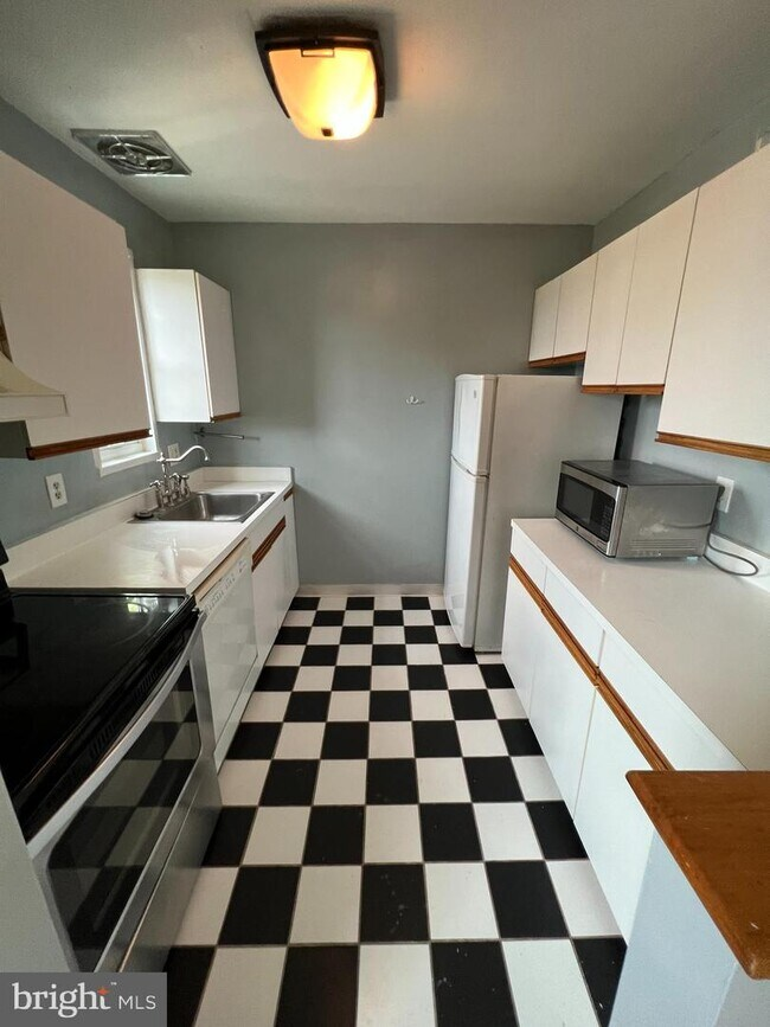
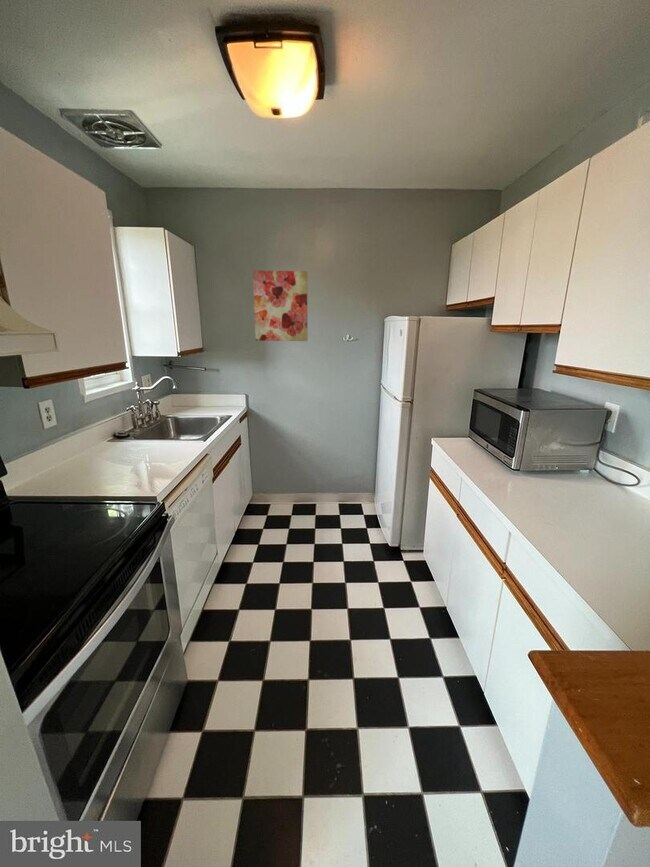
+ wall art [252,269,308,342]
